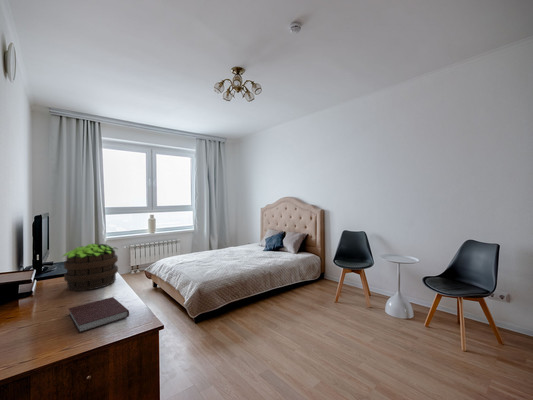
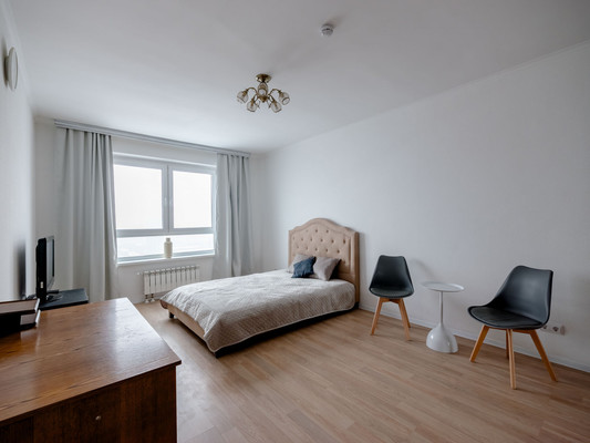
- notebook [68,296,130,334]
- potted plant [61,243,119,292]
